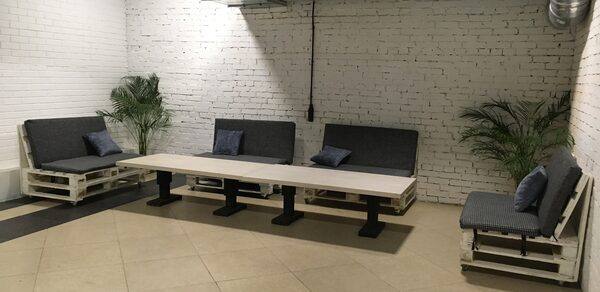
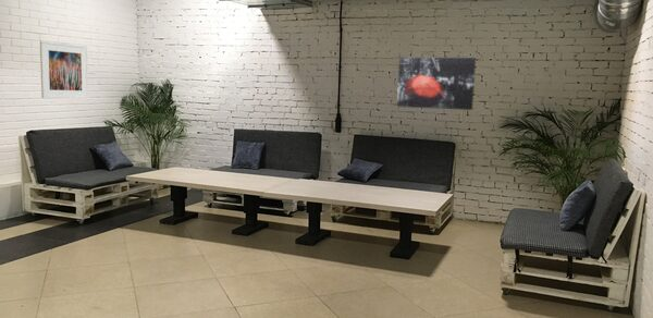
+ wall art [396,57,477,111]
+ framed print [39,40,89,99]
